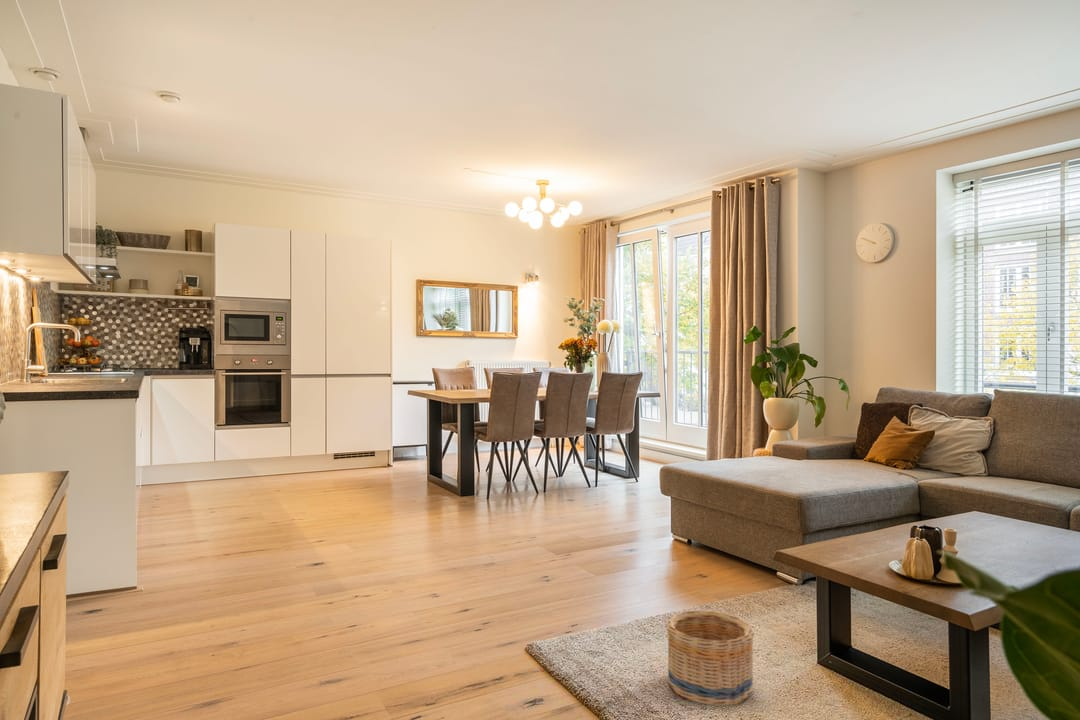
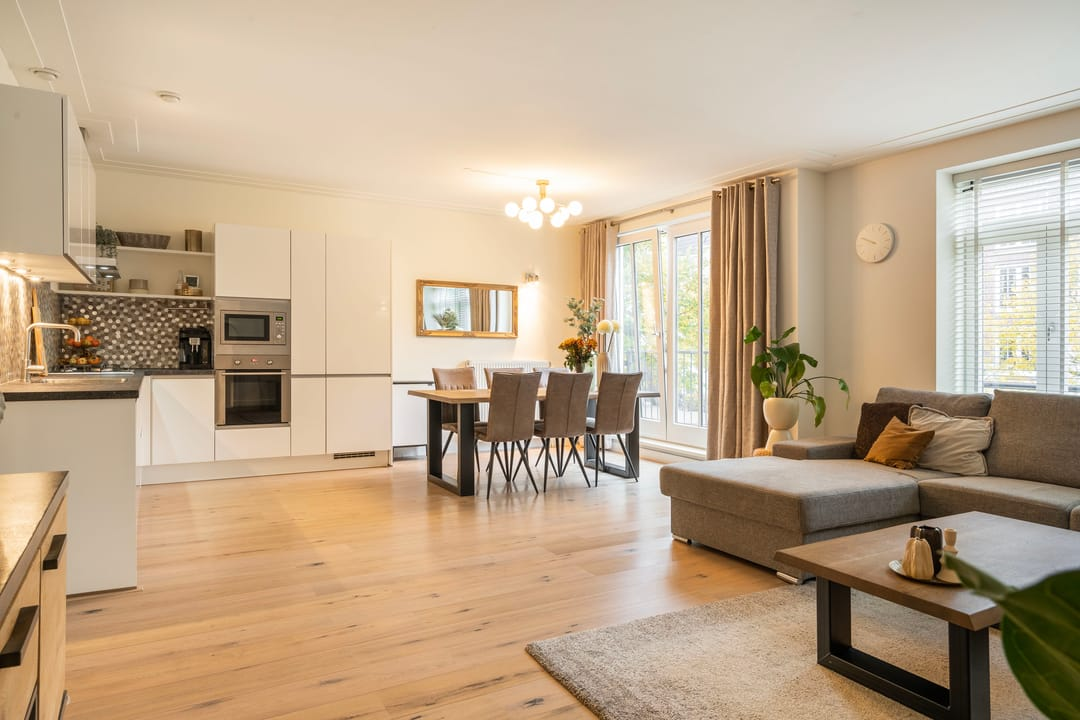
- basket [666,609,755,707]
